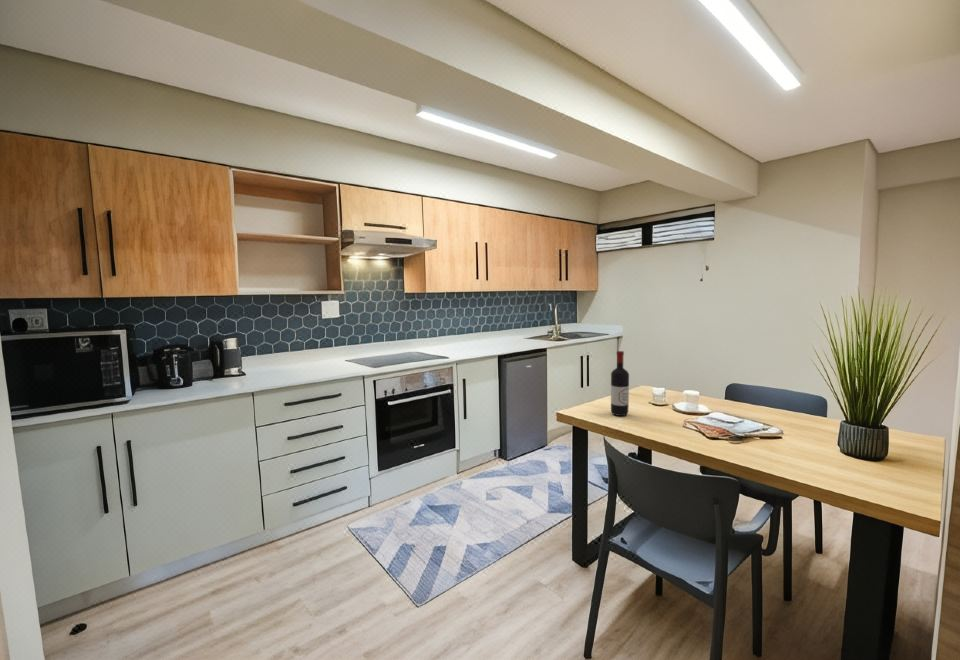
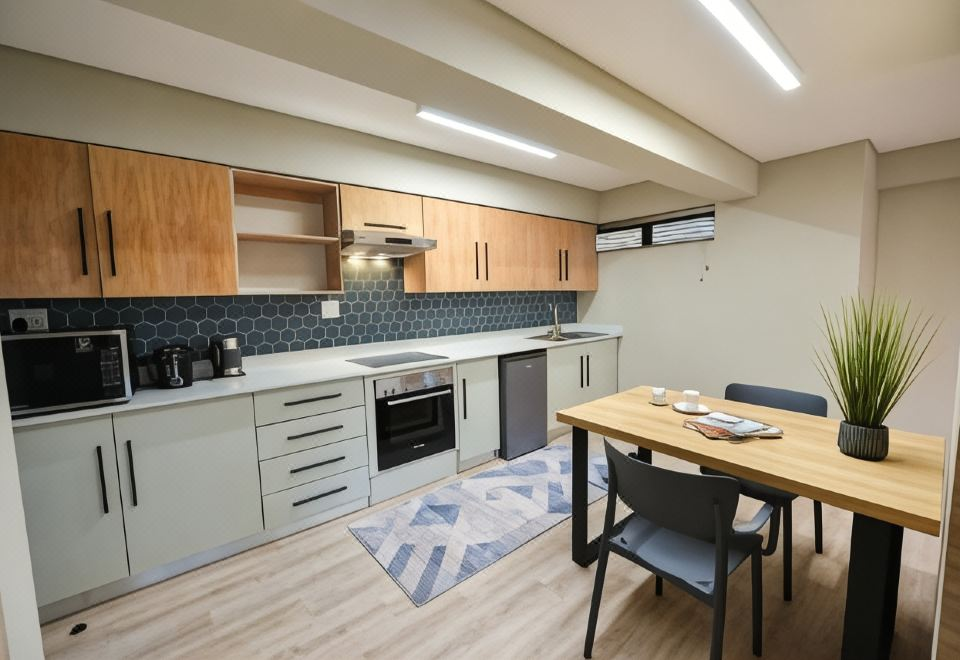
- wine bottle [610,350,630,417]
